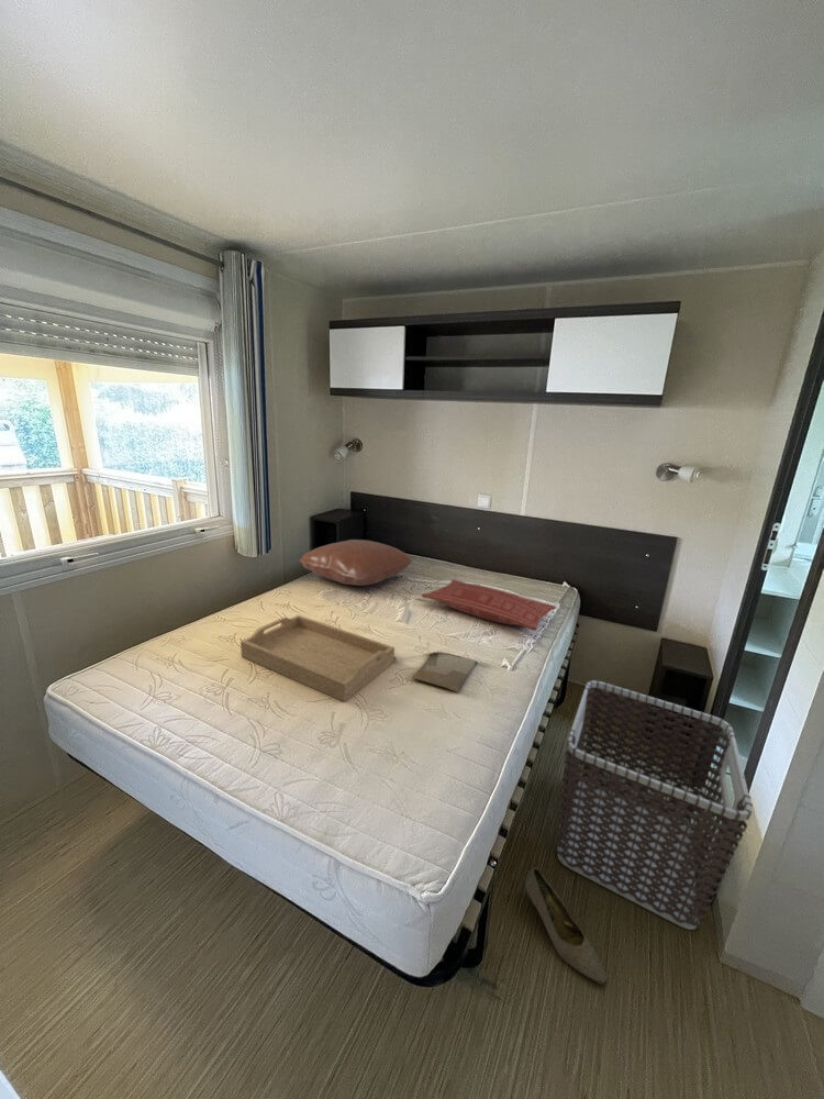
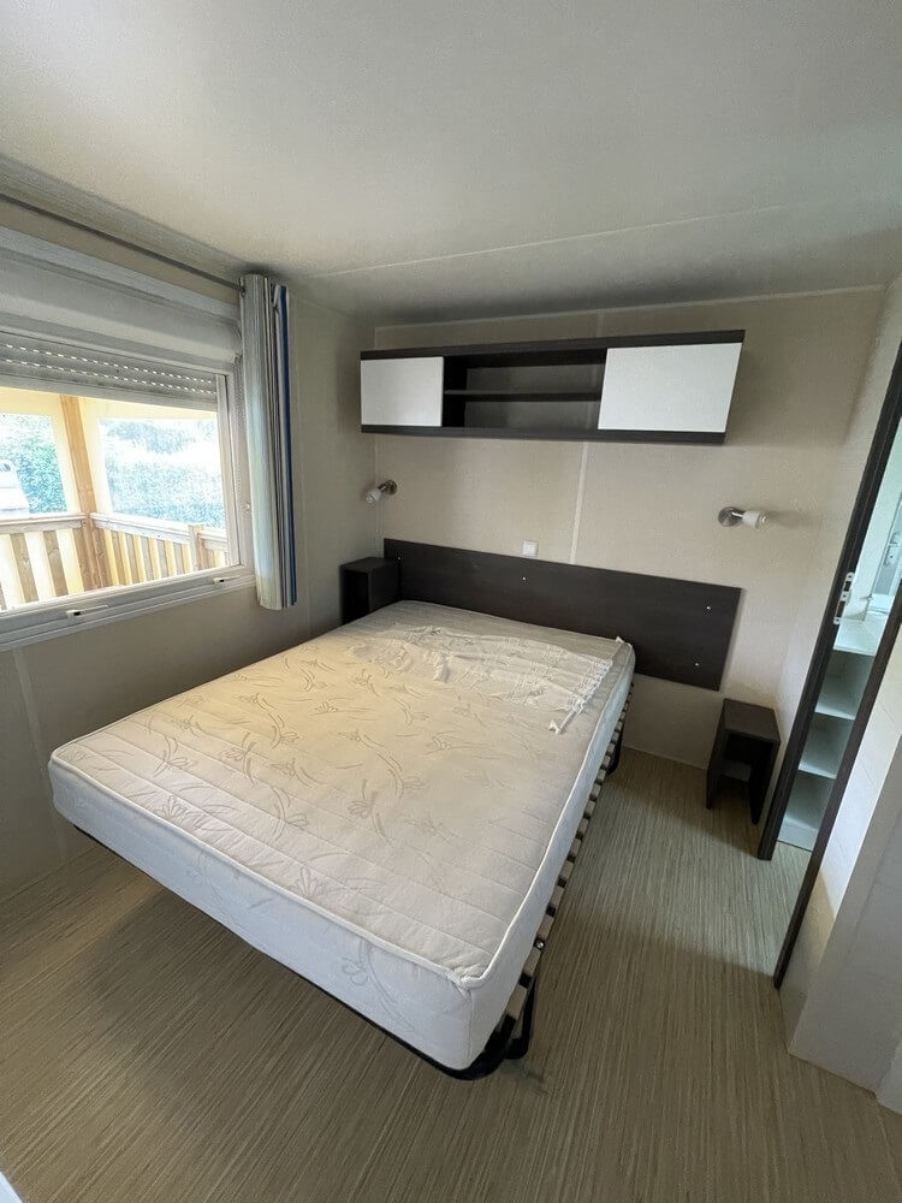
- pillow [421,579,557,631]
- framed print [411,652,477,692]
- serving tray [240,613,396,703]
- shoe [524,866,608,986]
- clothes hamper [555,679,754,931]
- pillow [299,539,413,587]
